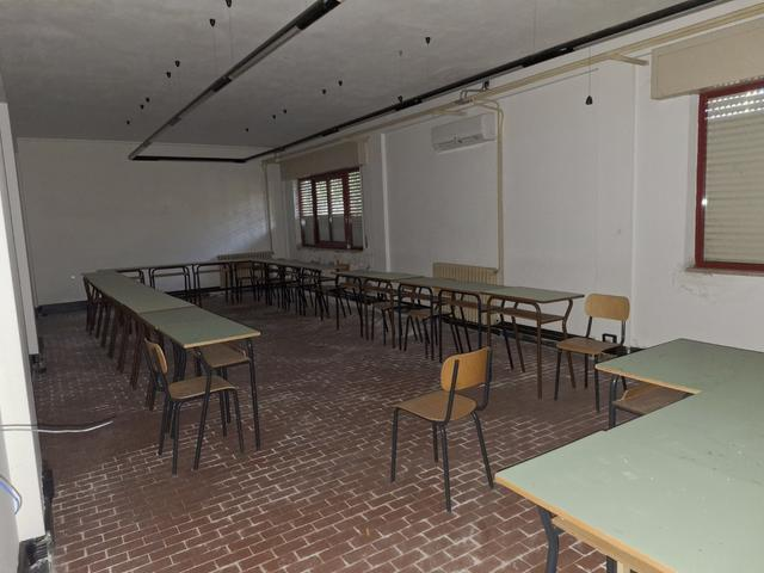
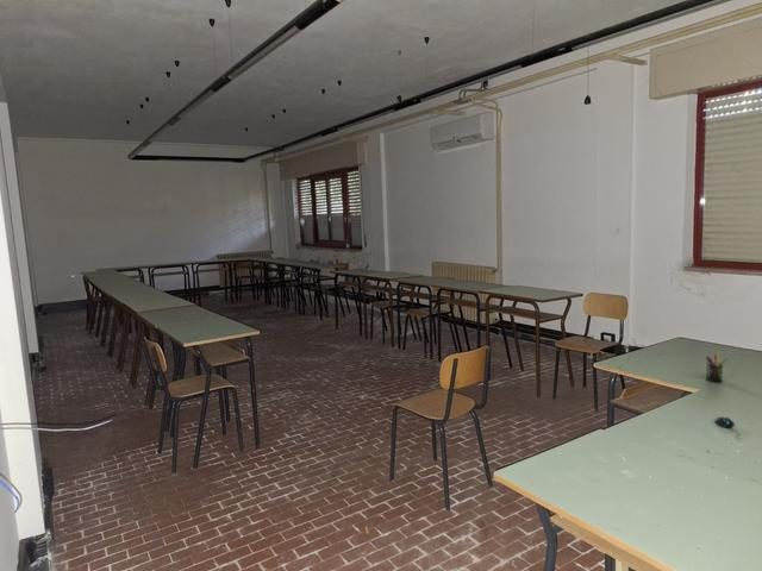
+ pen holder [705,352,729,383]
+ mouse [714,415,742,440]
